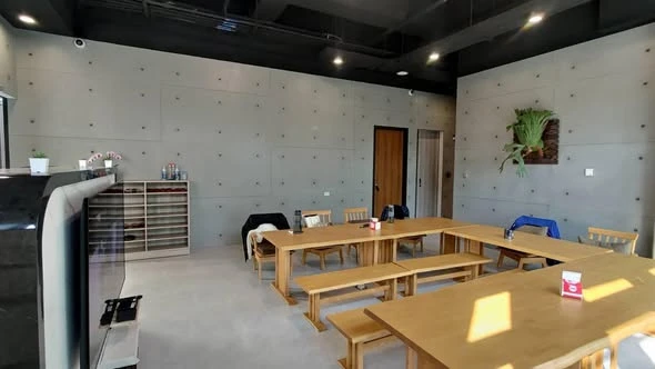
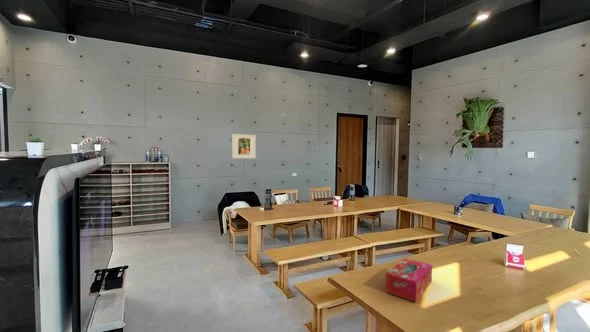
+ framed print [231,133,257,159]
+ tissue box [385,257,433,303]
